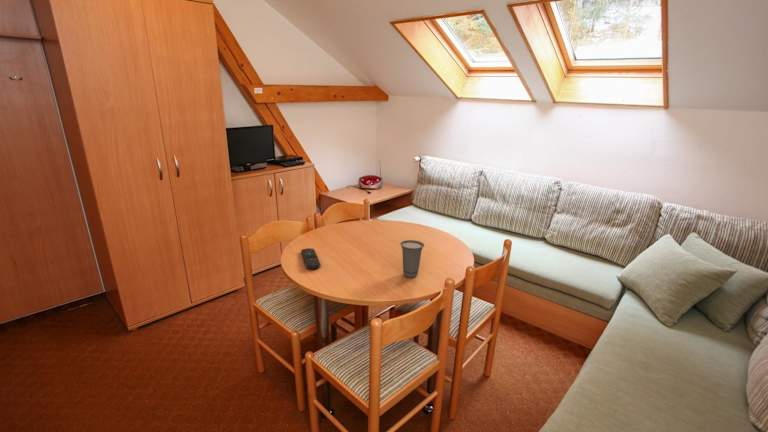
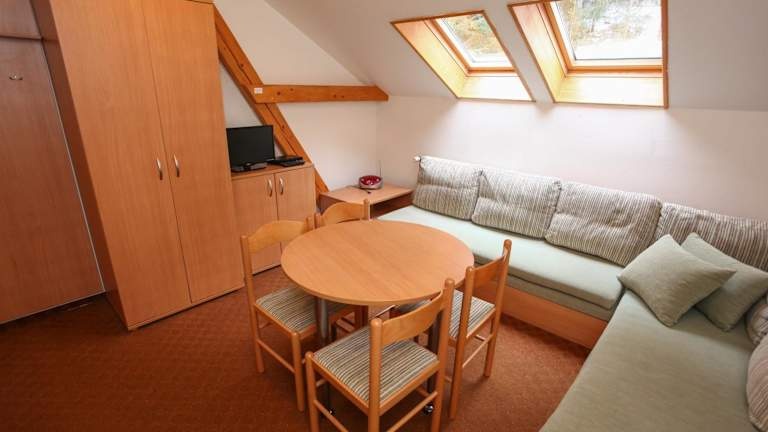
- remote control [300,247,321,270]
- cup [399,239,425,279]
